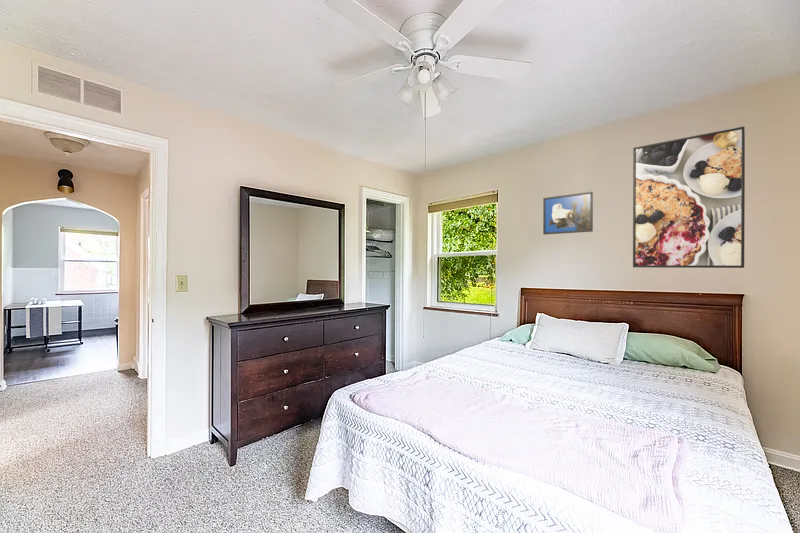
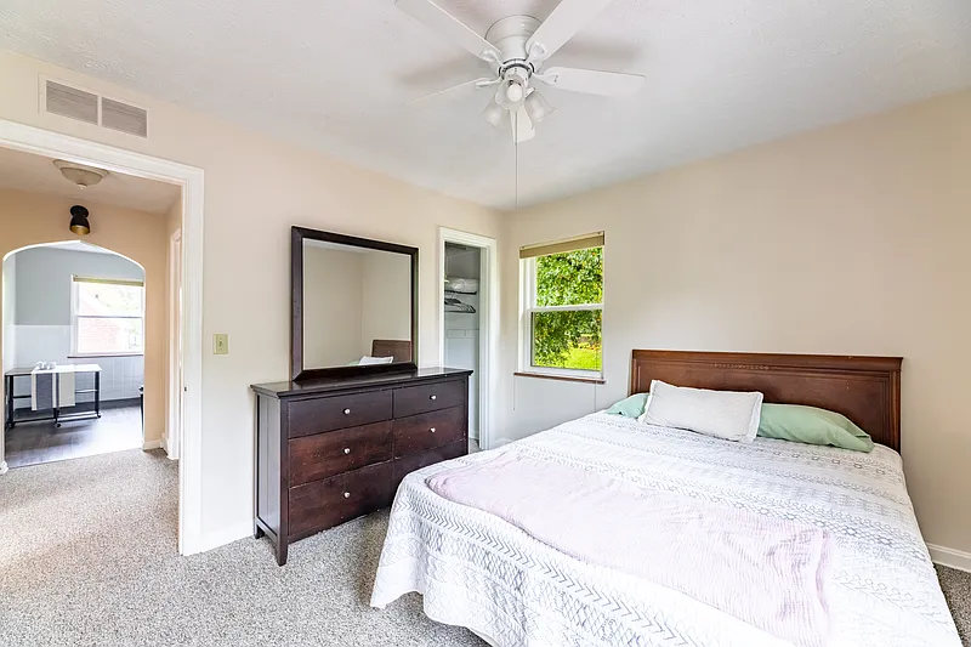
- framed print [542,191,594,235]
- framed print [632,125,746,269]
